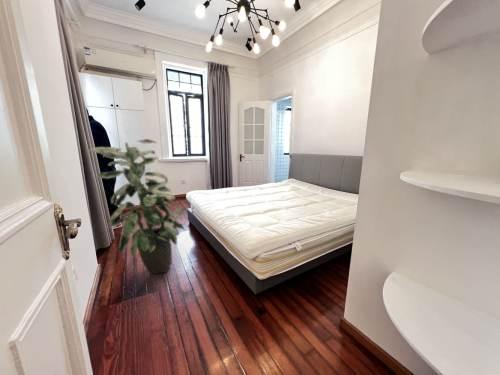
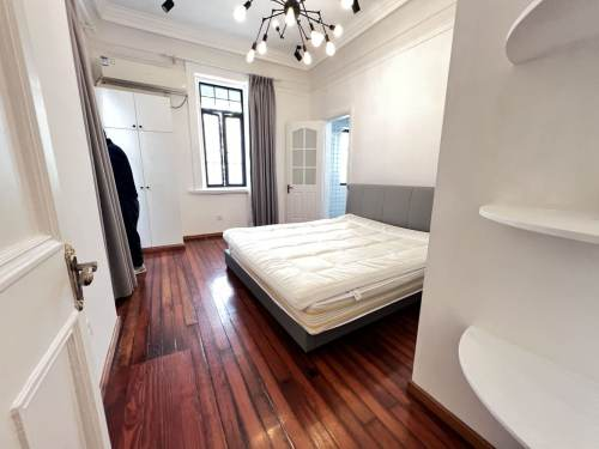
- indoor plant [86,138,187,275]
